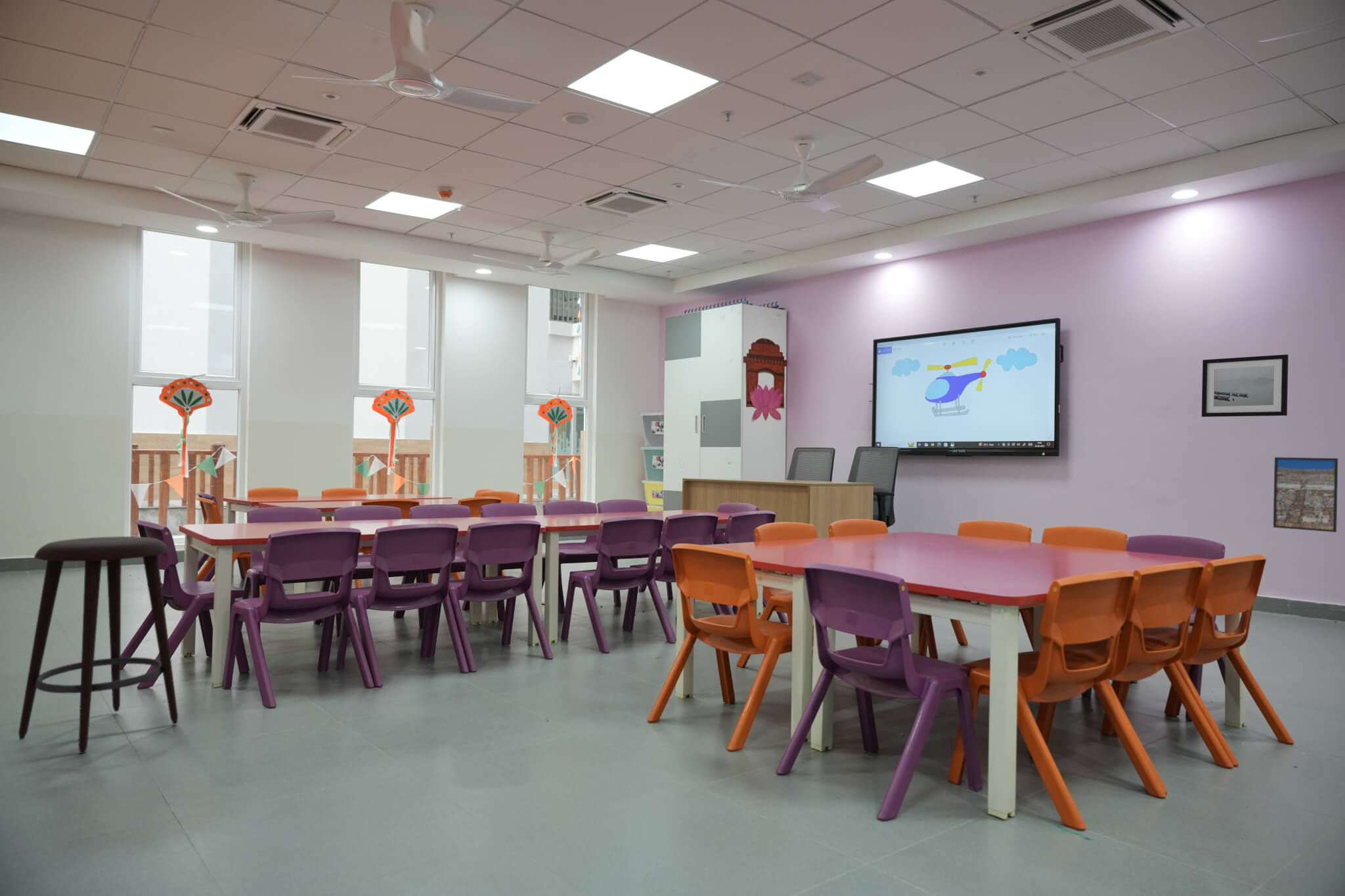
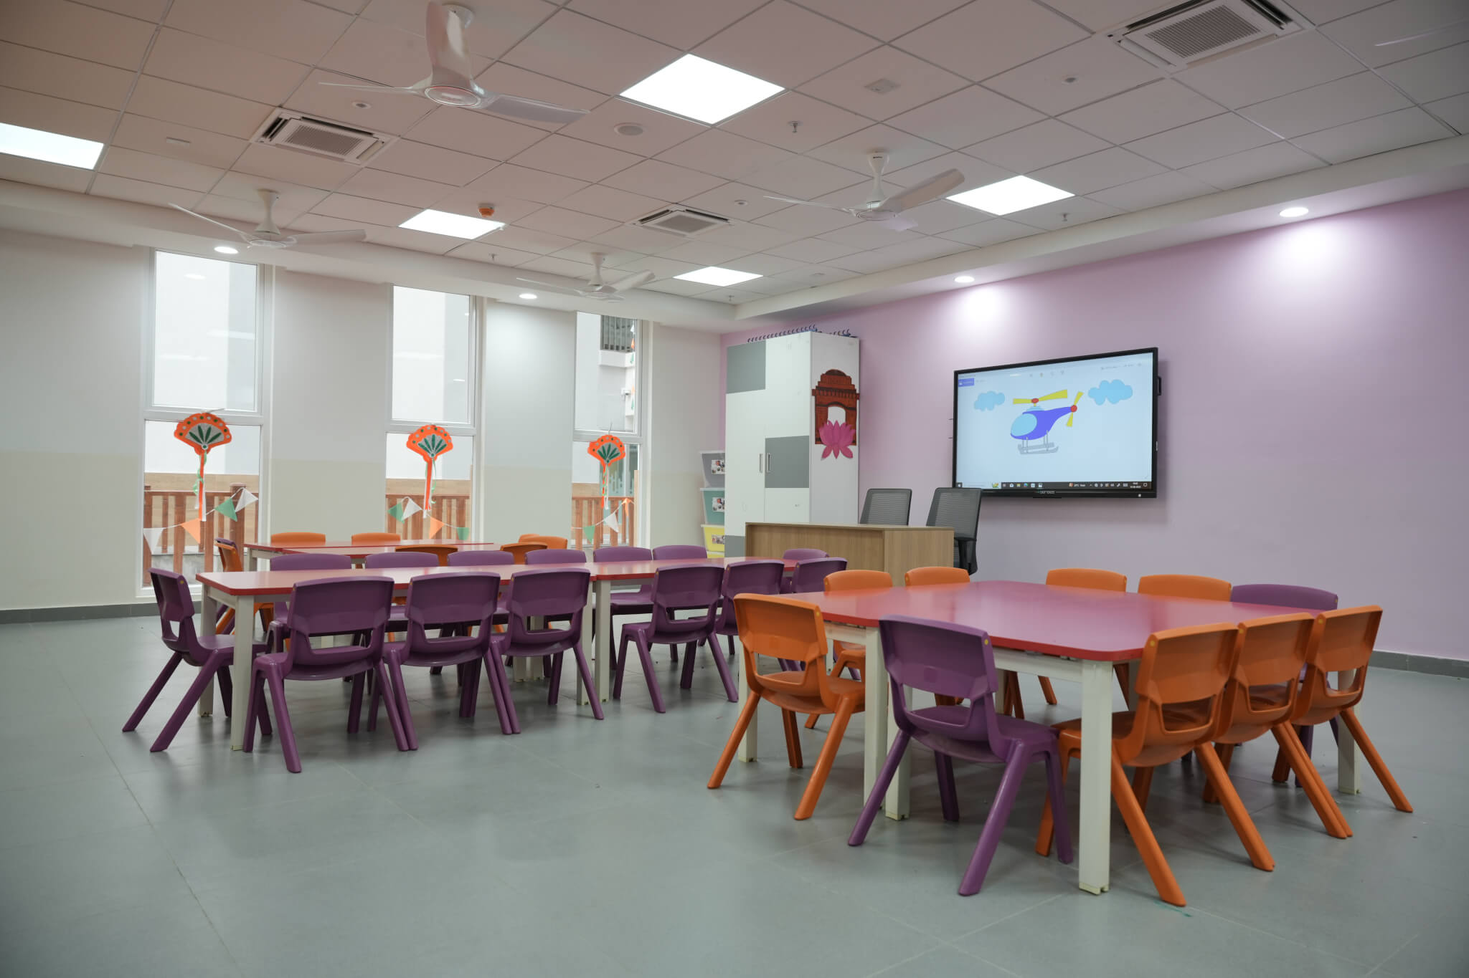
- stool [18,536,179,754]
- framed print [1273,456,1338,533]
- wall art [1201,354,1289,417]
